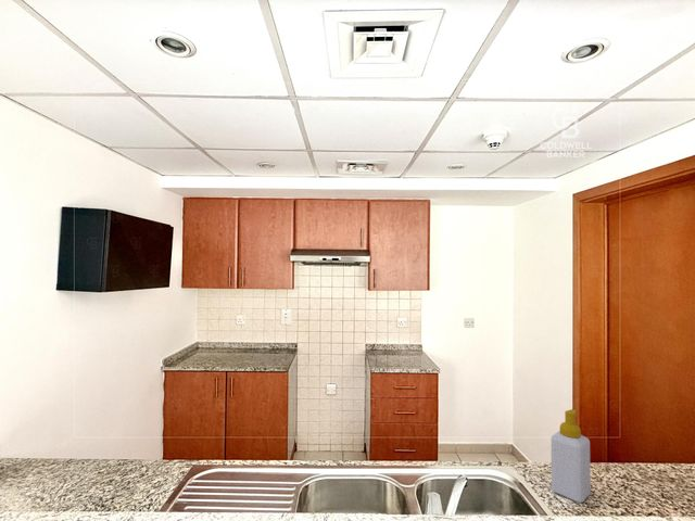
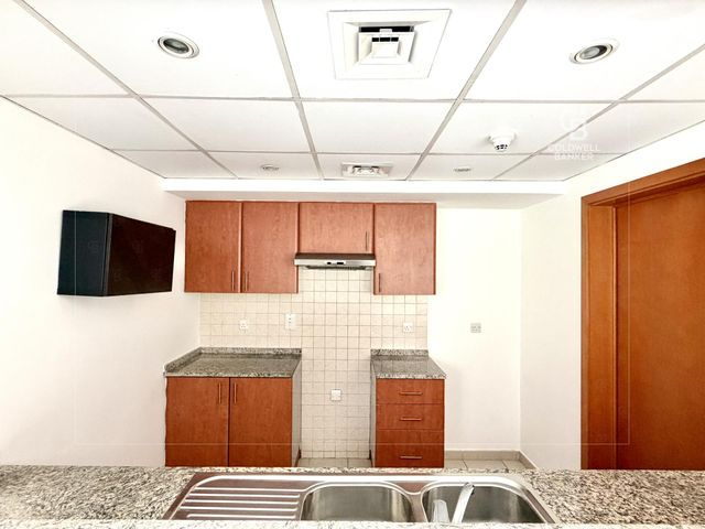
- soap bottle [551,408,592,504]
